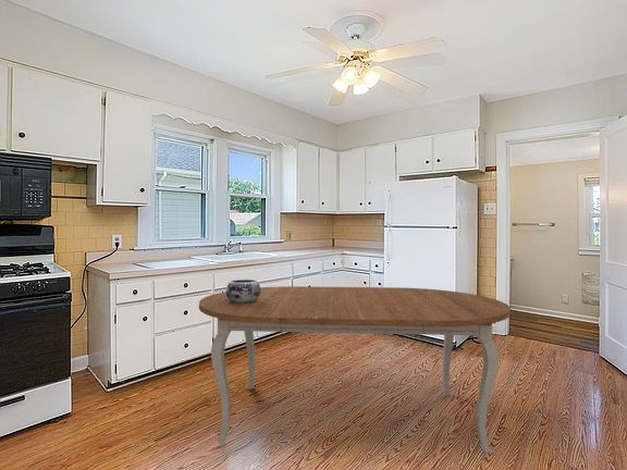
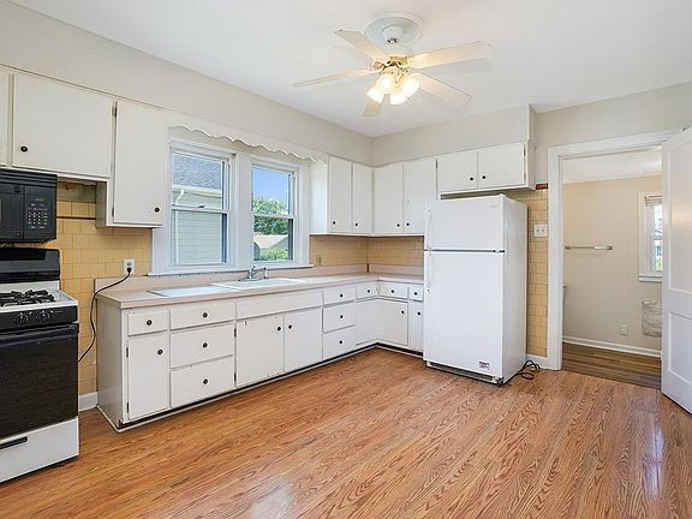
- dining table [198,285,512,454]
- decorative bowl [225,279,261,304]
